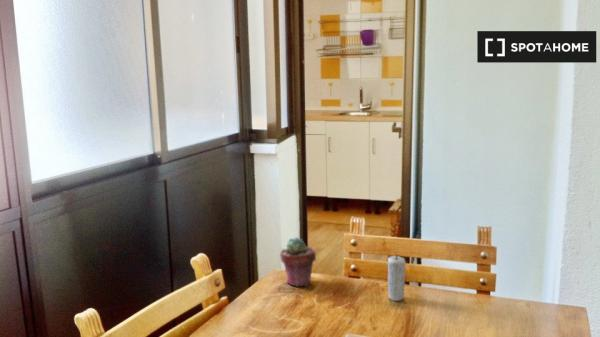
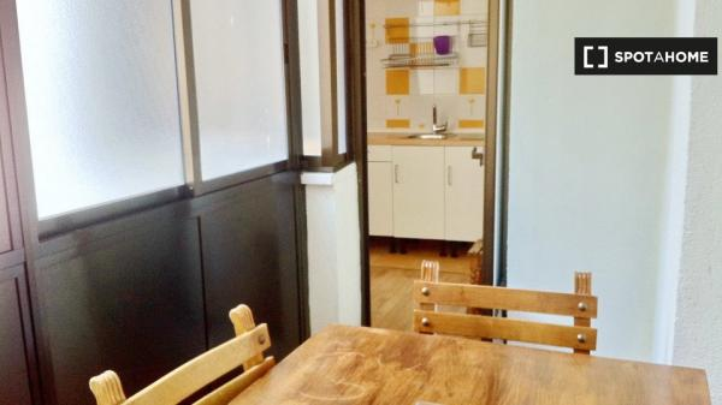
- potted succulent [279,236,317,287]
- candle [387,252,407,302]
